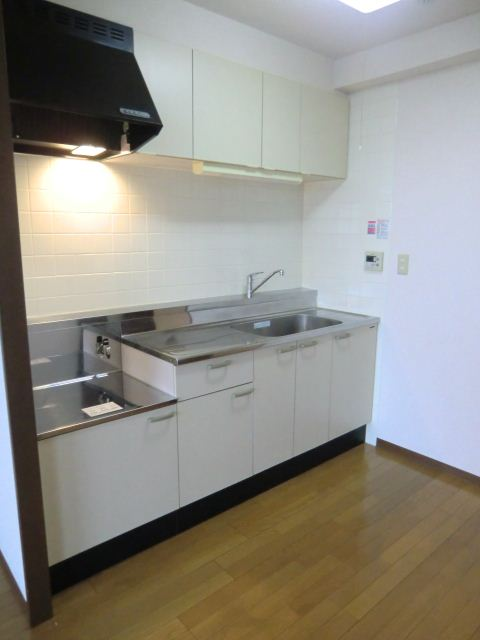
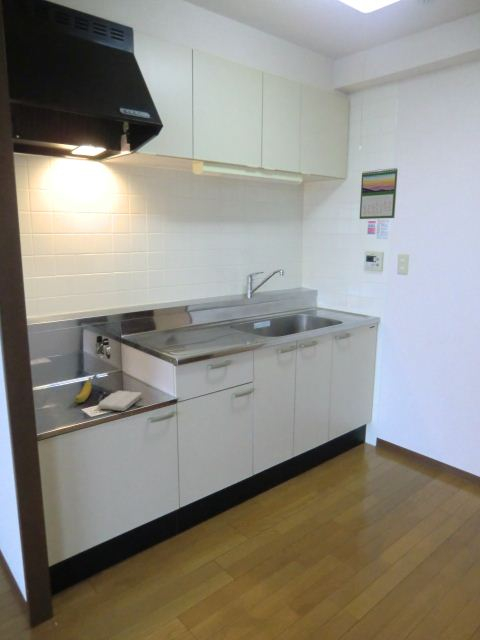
+ calendar [359,167,399,220]
+ banana [74,376,92,404]
+ washcloth [97,390,143,412]
